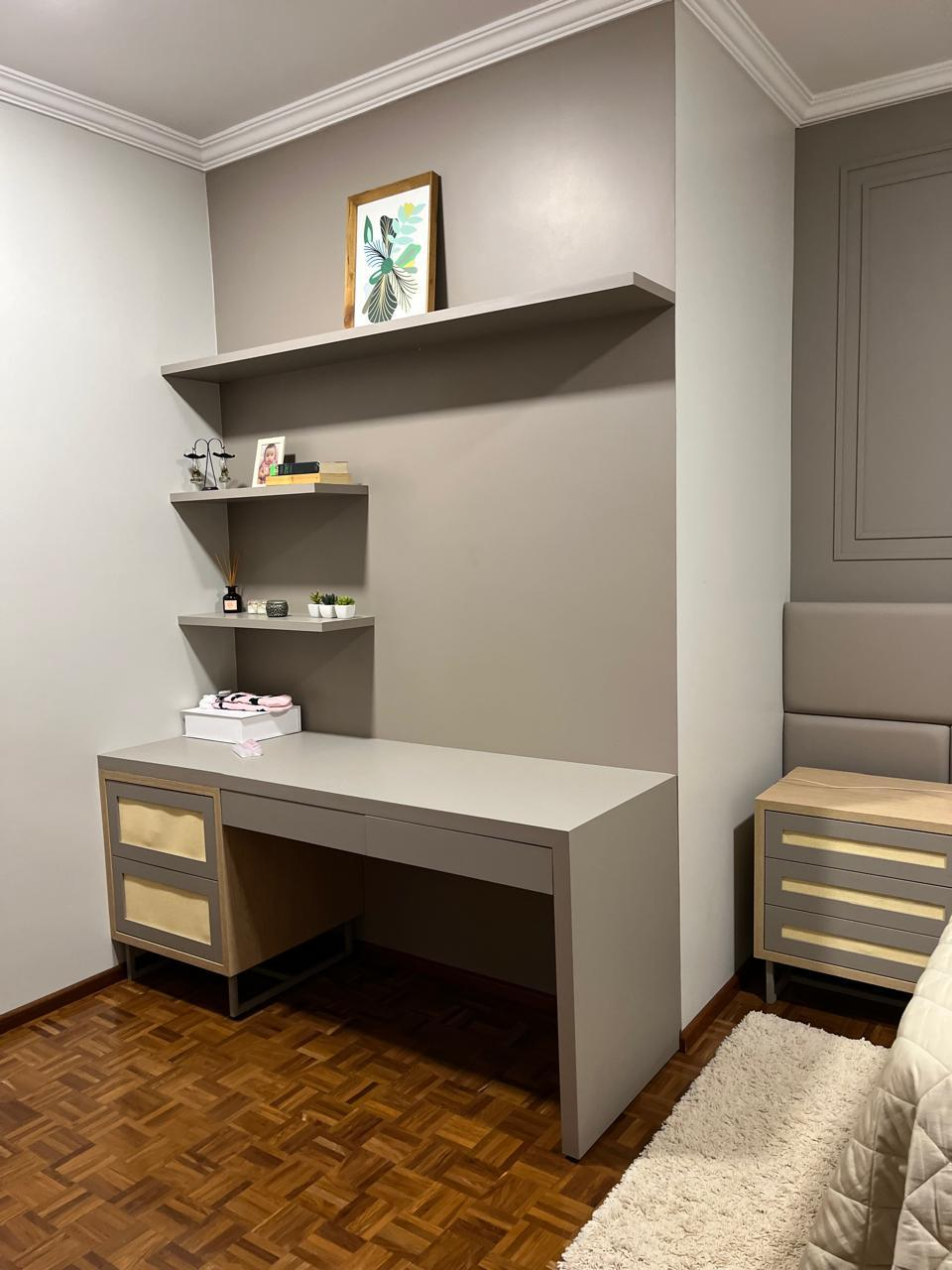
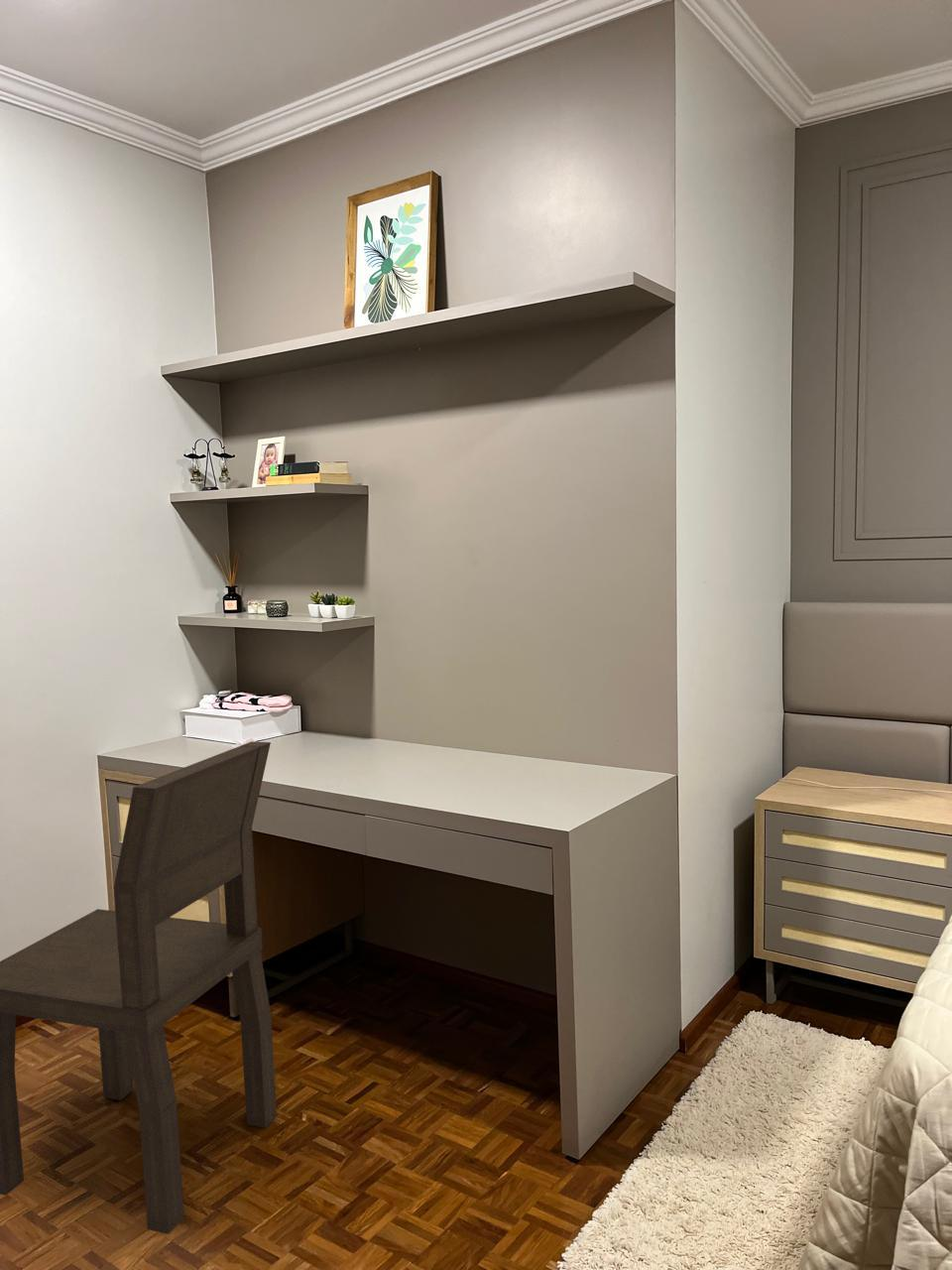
+ dining chair [0,740,278,1235]
